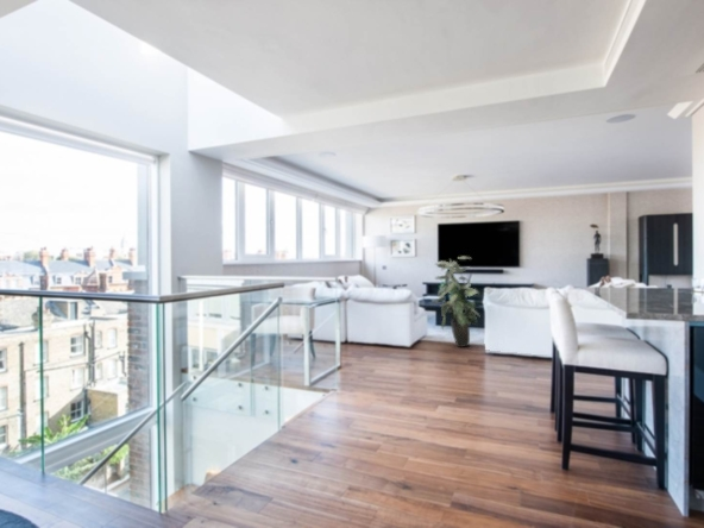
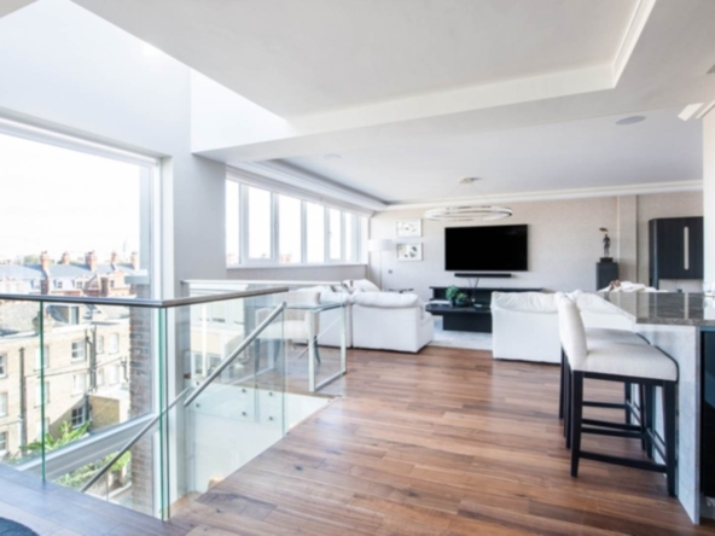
- indoor plant [432,256,482,348]
